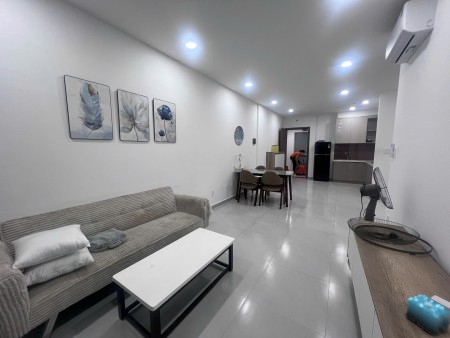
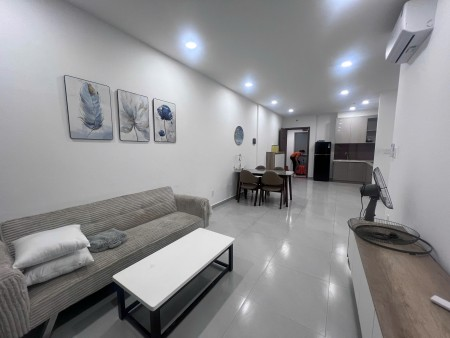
- candle [404,294,450,337]
